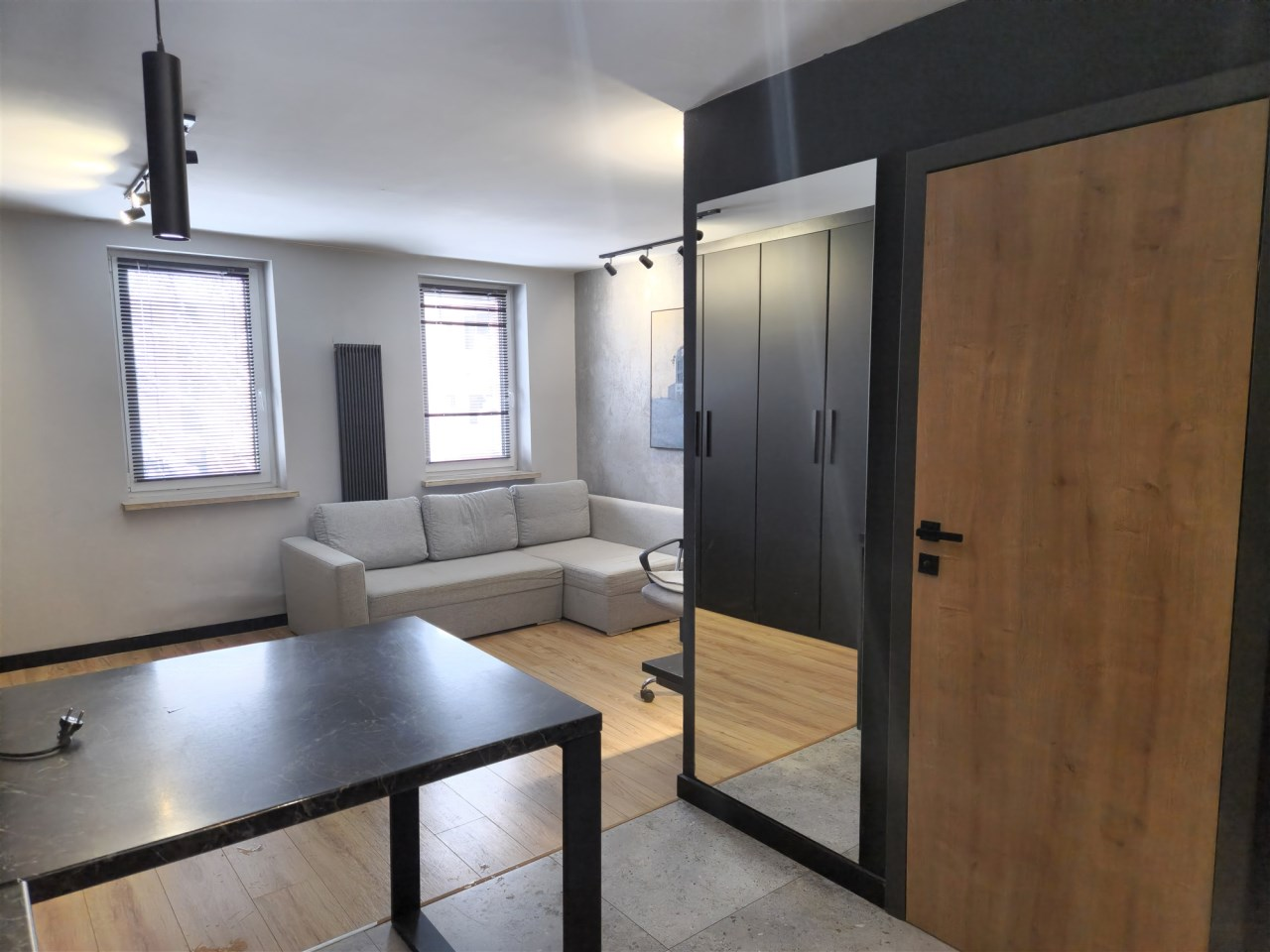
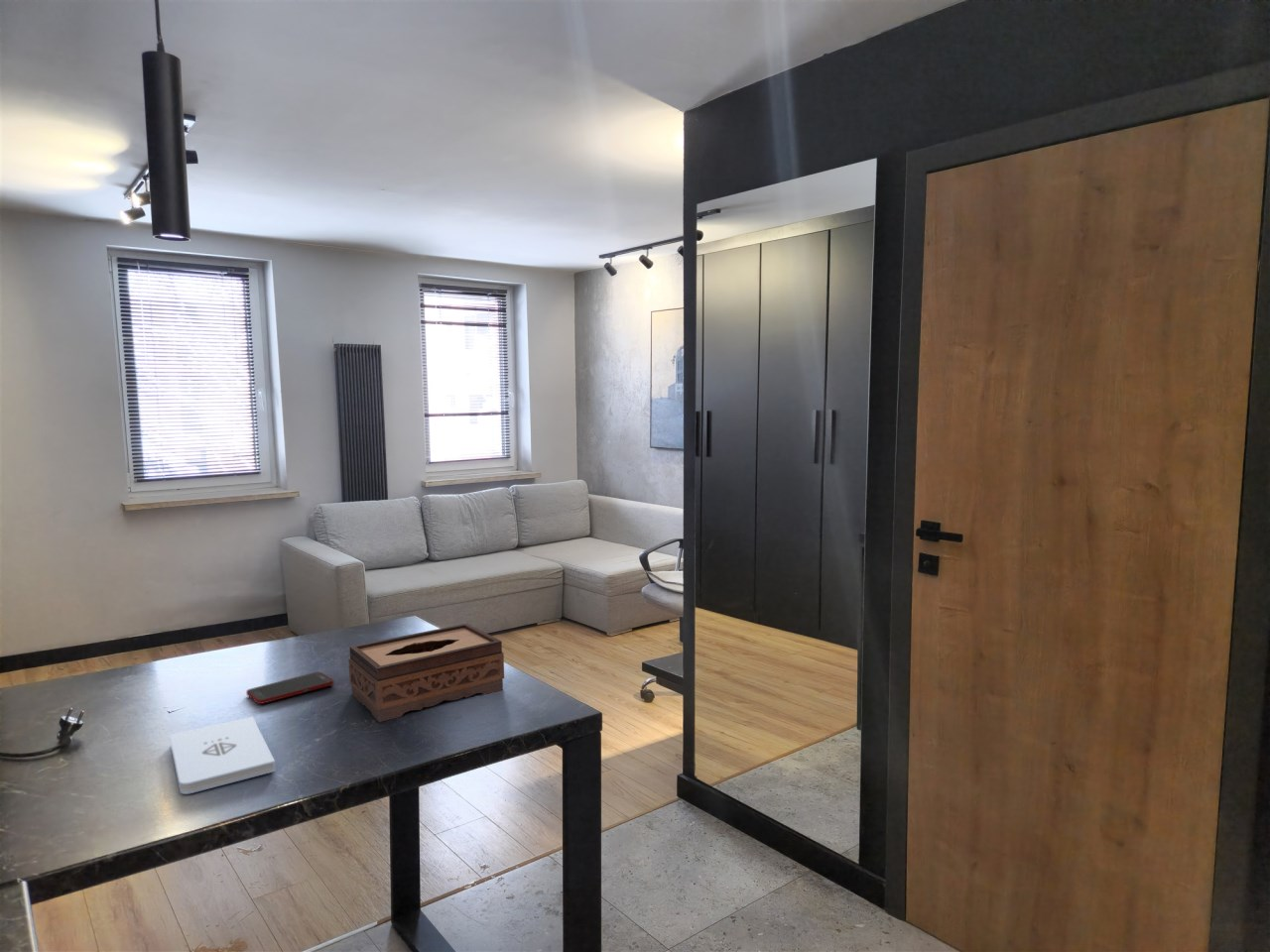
+ notepad [169,715,277,795]
+ cell phone [245,671,334,705]
+ tissue box [347,623,505,723]
